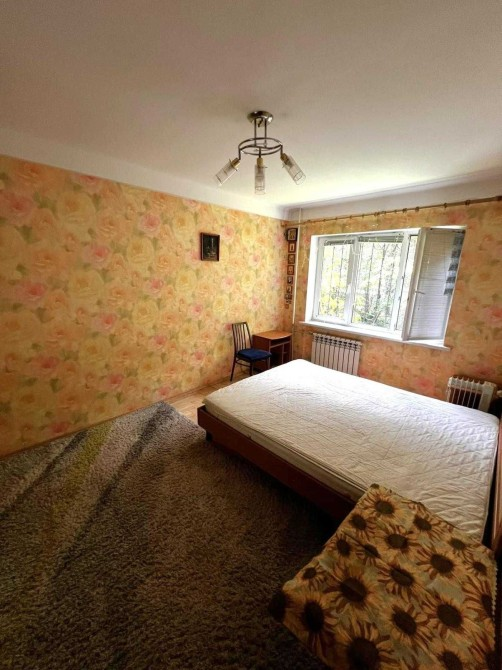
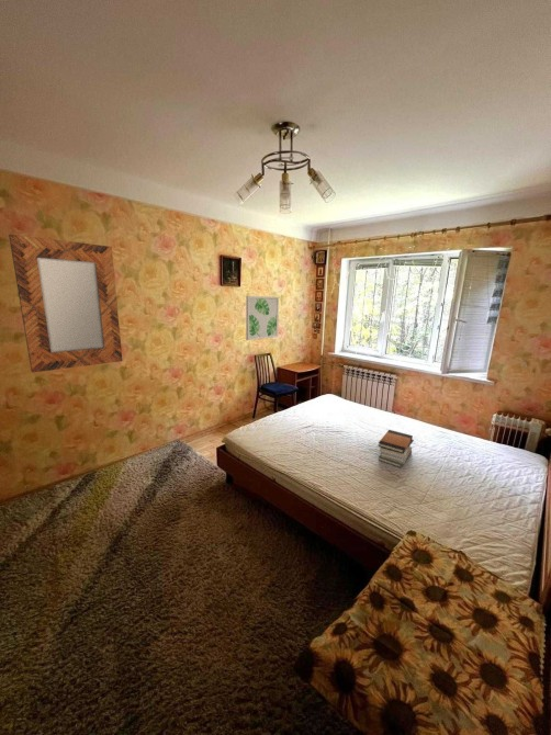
+ home mirror [8,234,123,373]
+ wall art [245,295,280,341]
+ book stack [378,429,415,468]
